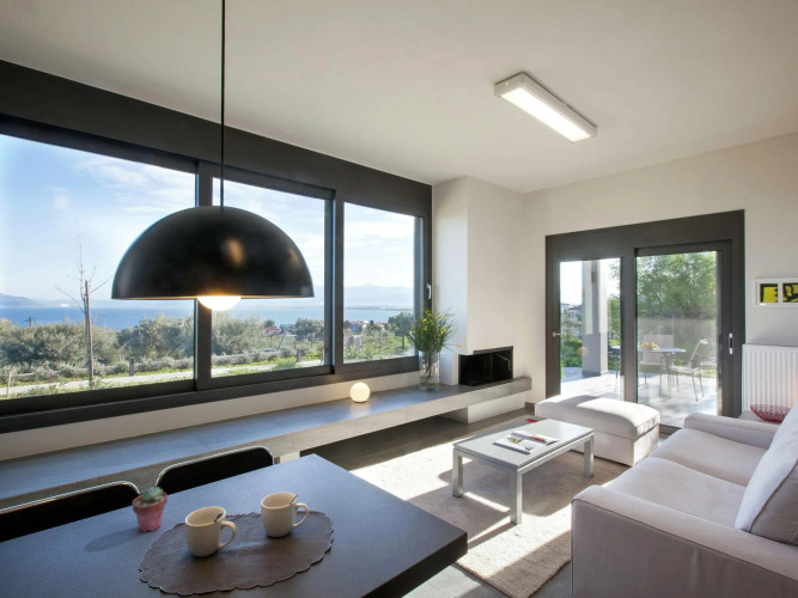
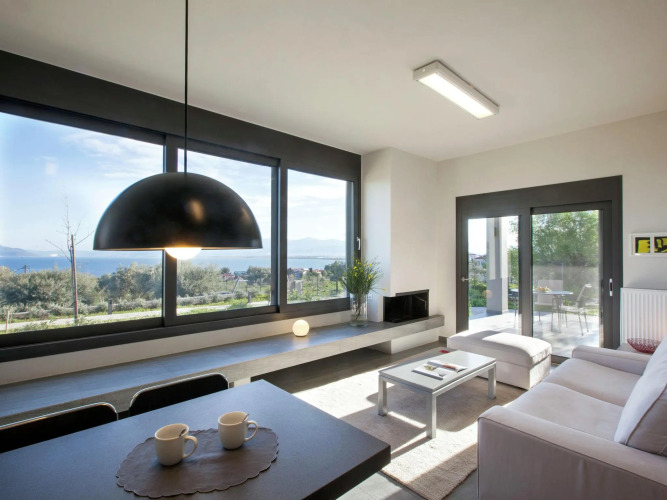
- potted succulent [132,486,169,533]
